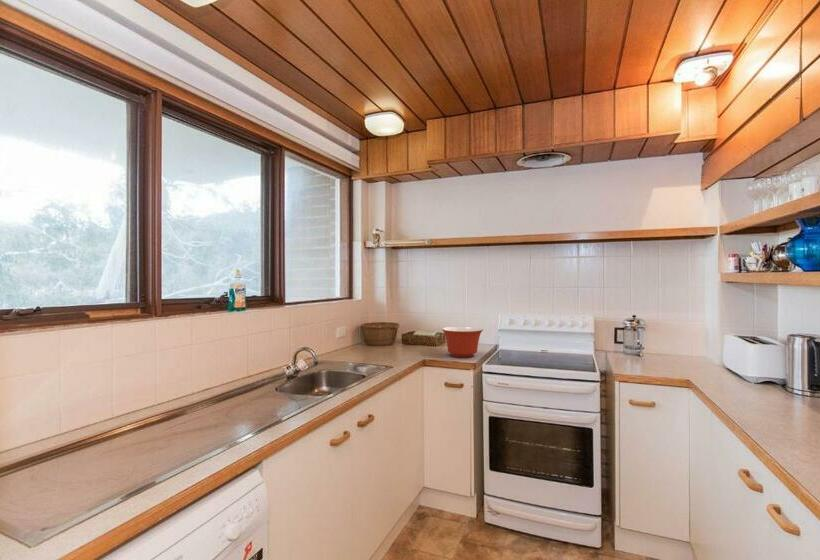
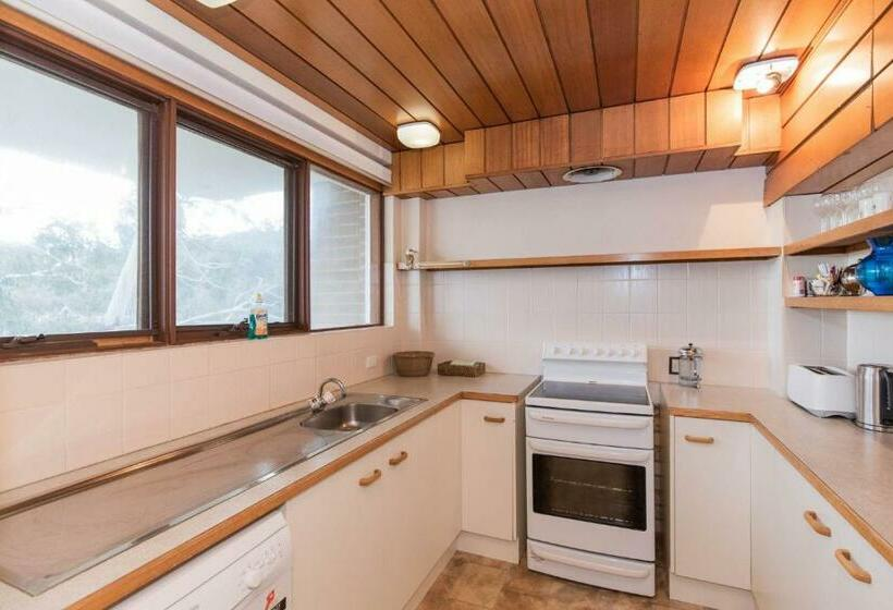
- mixing bowl [441,325,484,358]
